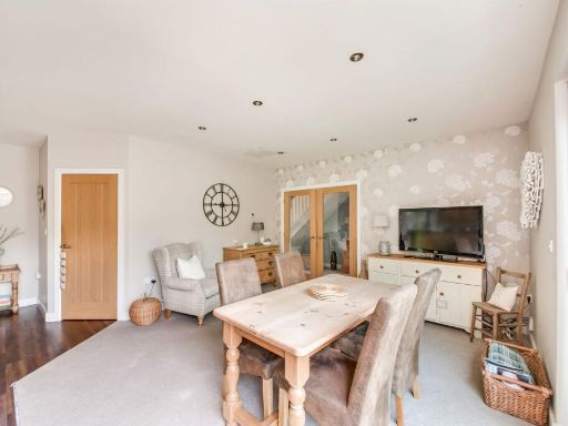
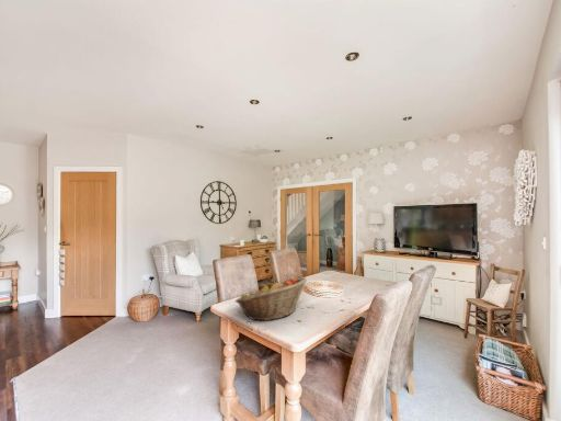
+ fruit basket [234,276,308,321]
